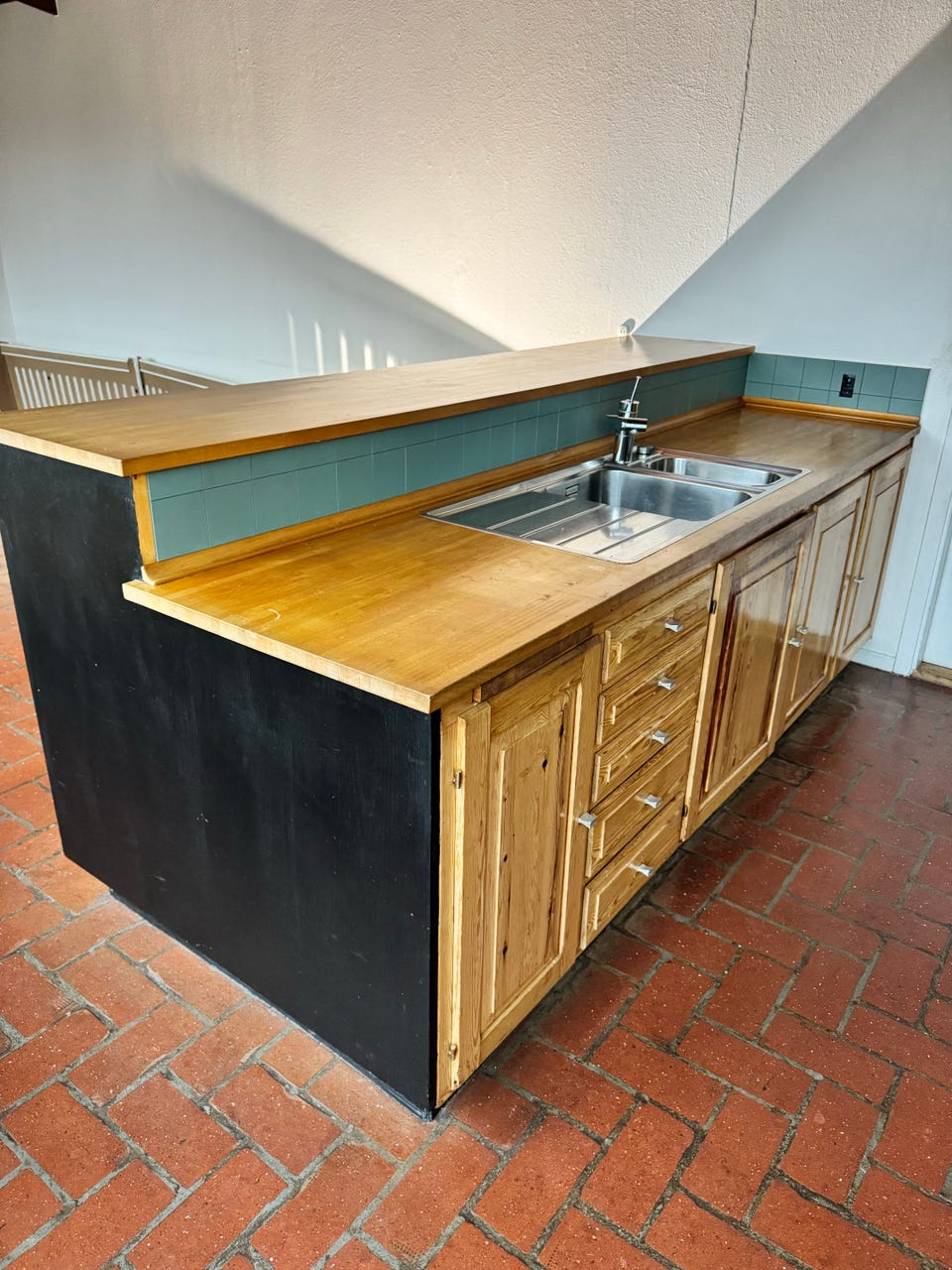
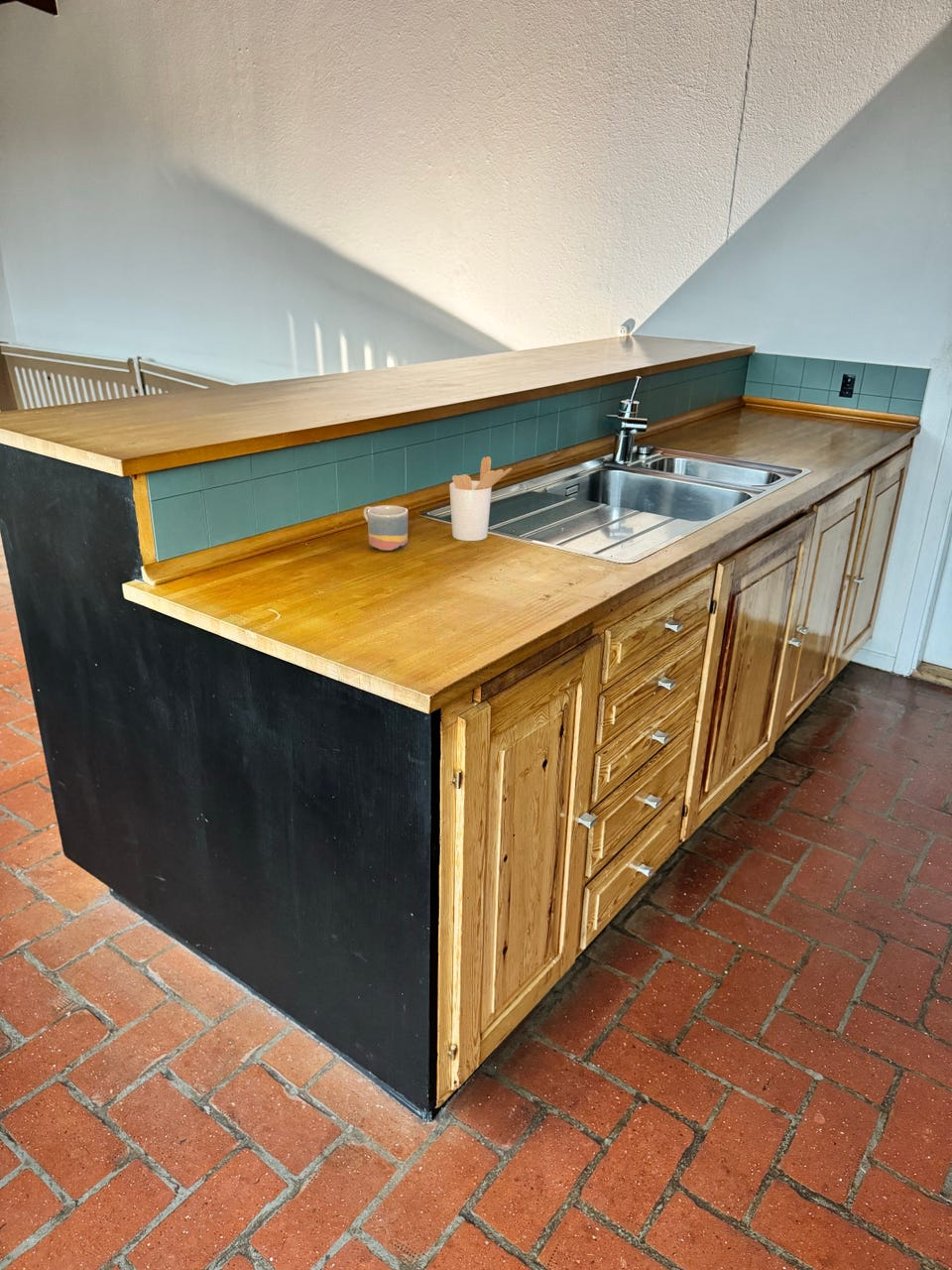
+ utensil holder [448,455,513,542]
+ mug [363,504,409,552]
